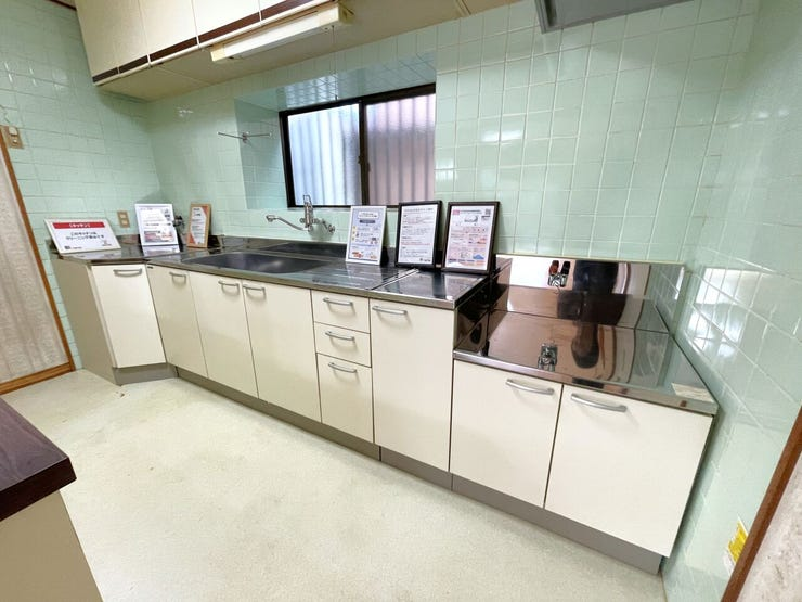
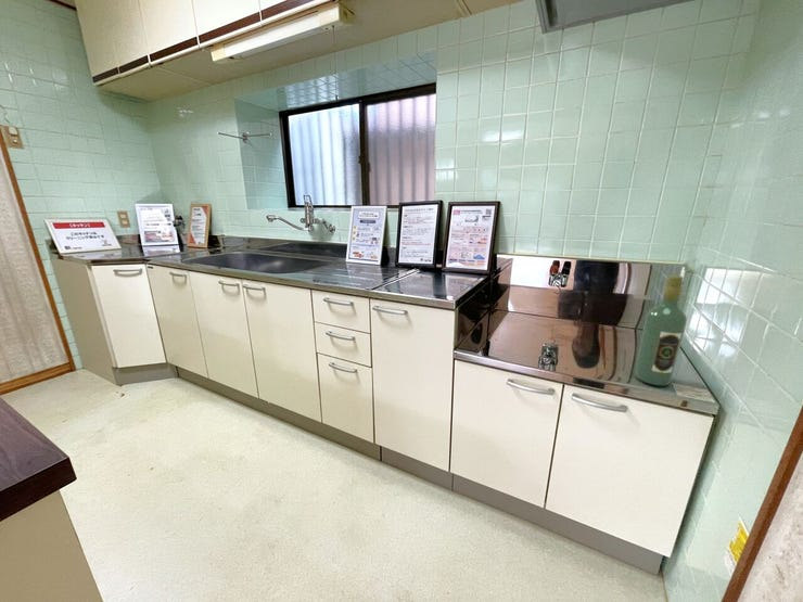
+ wine bottle [634,274,688,387]
